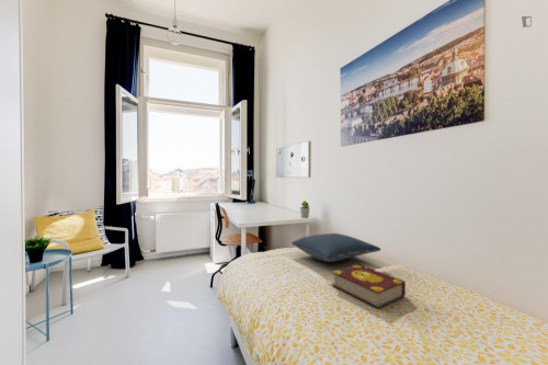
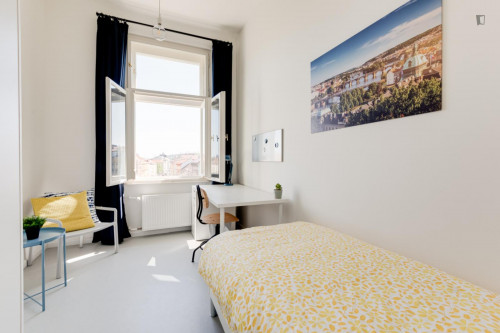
- pillow [290,232,383,263]
- book [332,263,407,309]
